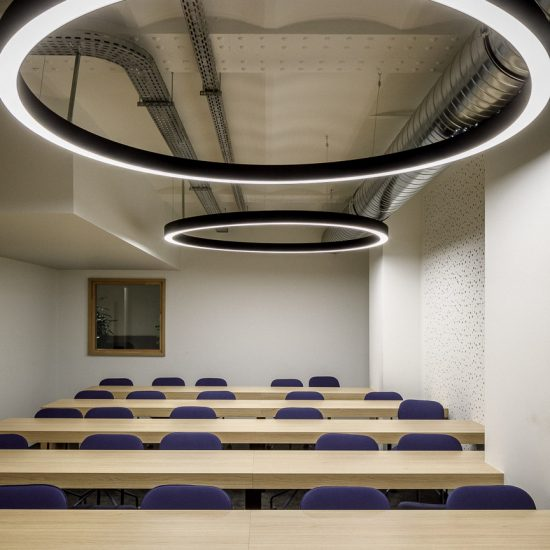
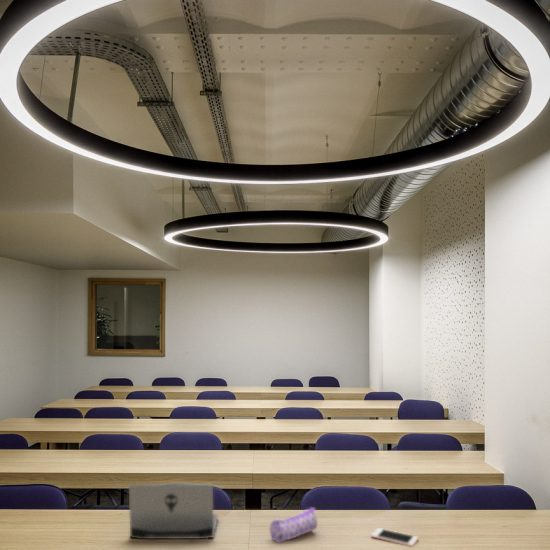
+ pencil case [269,507,318,544]
+ cell phone [370,527,419,548]
+ laptop computer [128,483,219,540]
